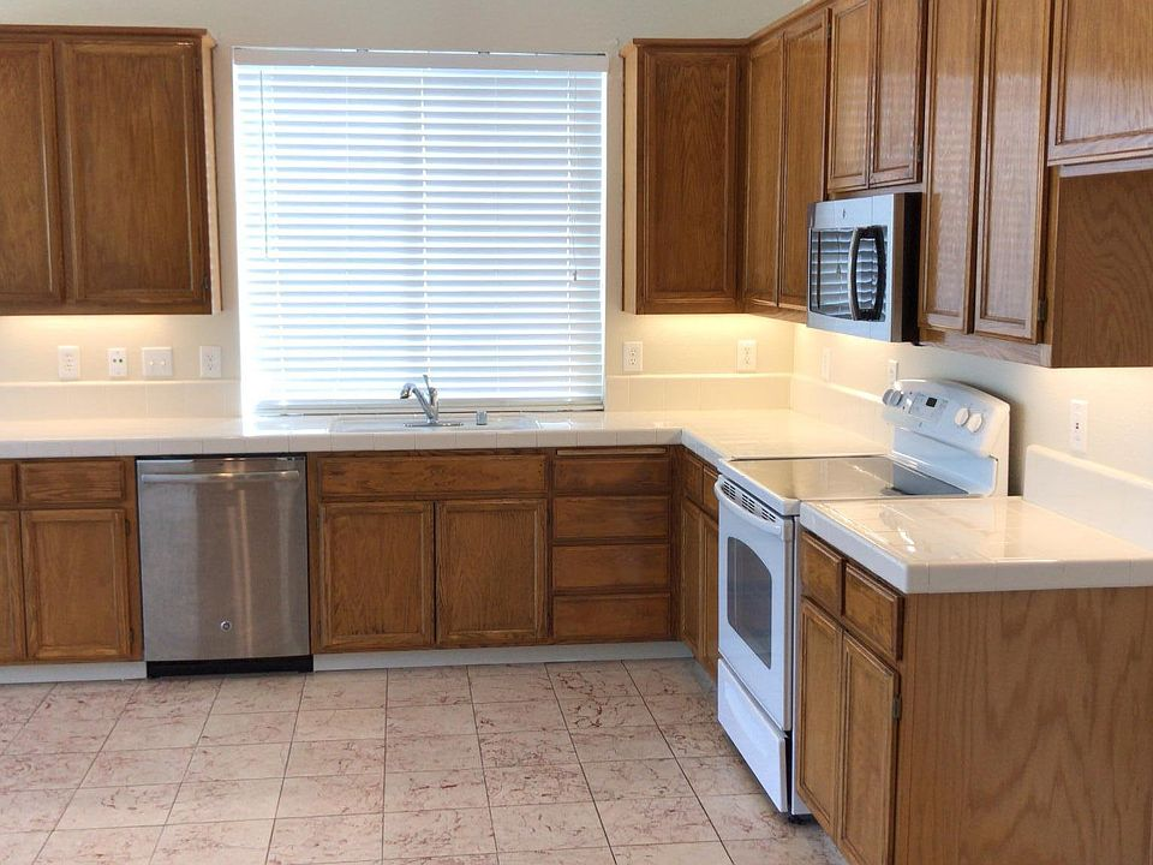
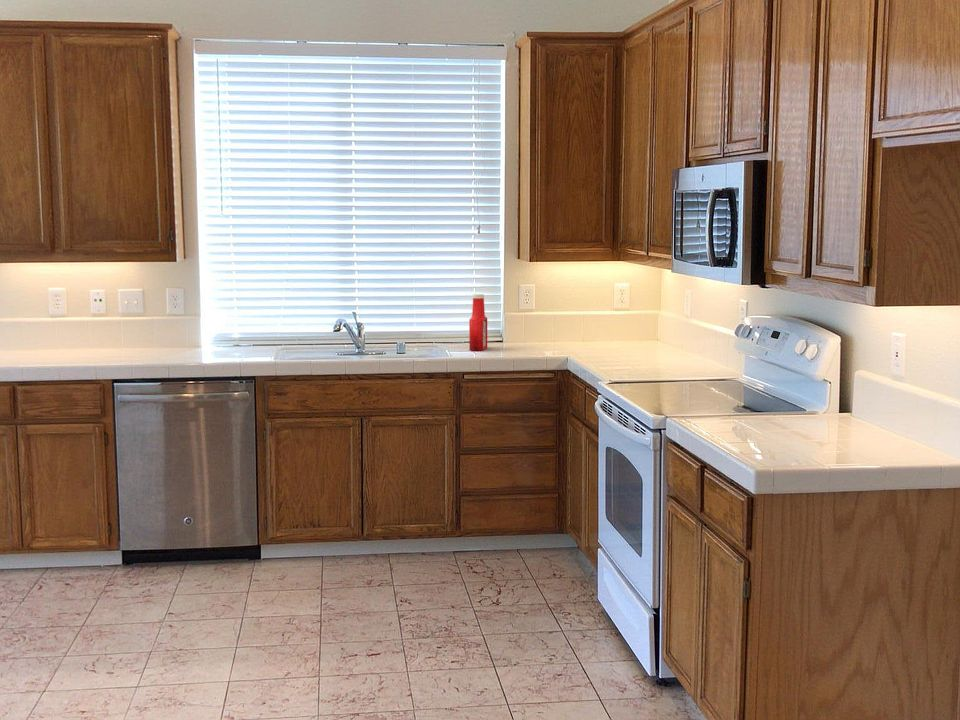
+ soap bottle [468,293,488,352]
